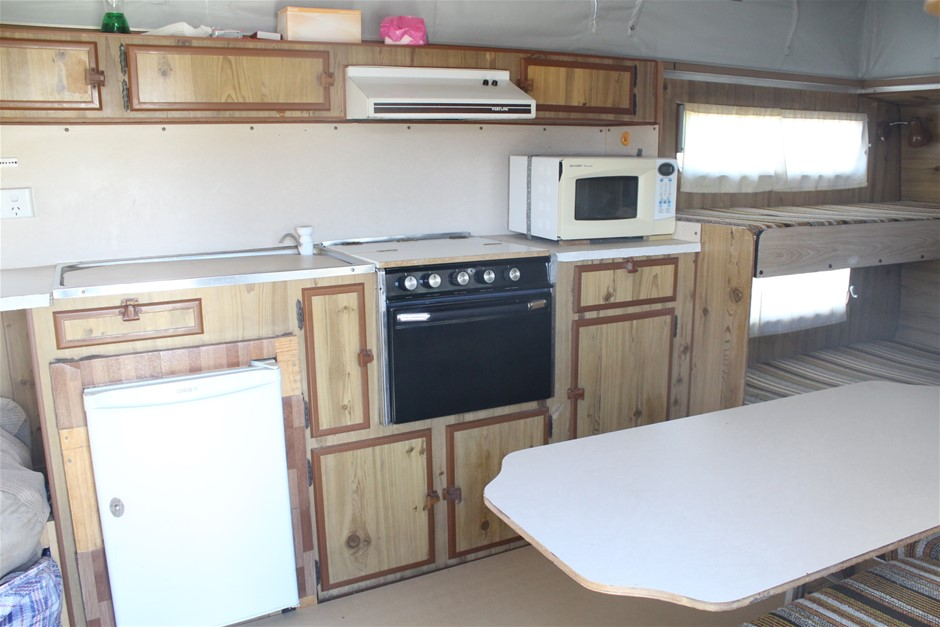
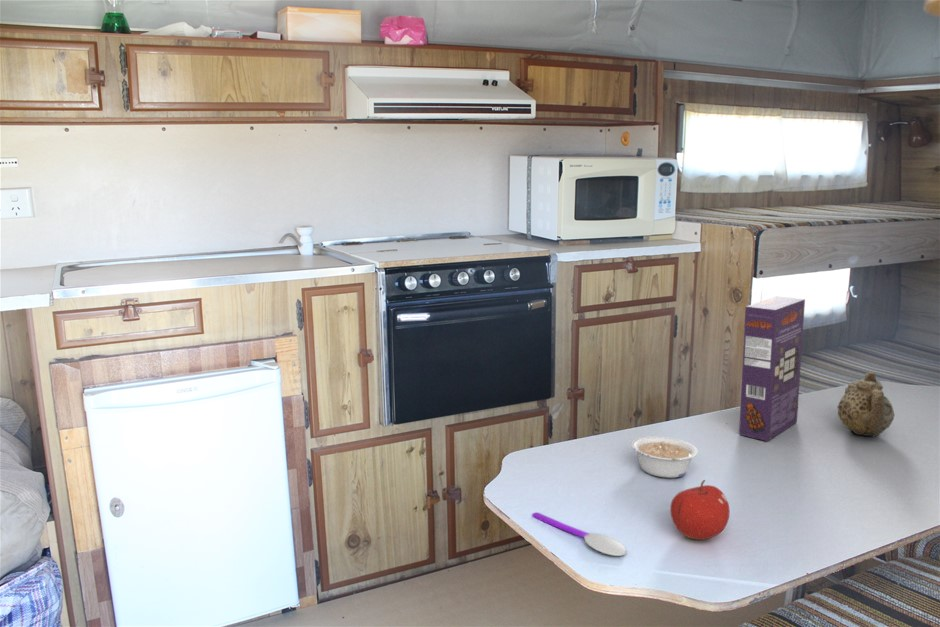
+ teapot [836,371,896,437]
+ spoon [531,511,628,557]
+ legume [630,435,699,479]
+ fruit [669,479,731,541]
+ cereal box [738,295,806,442]
